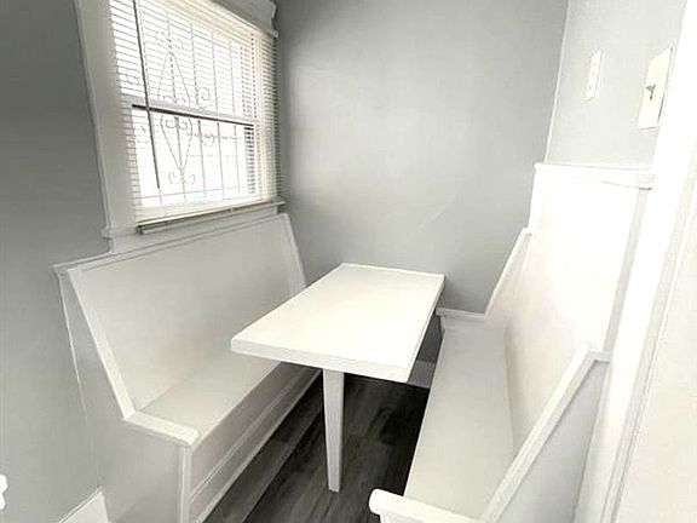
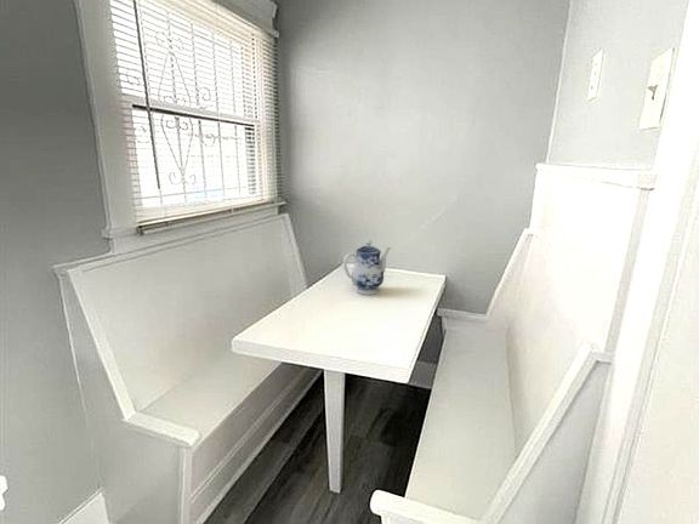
+ teapot [342,238,392,296]
